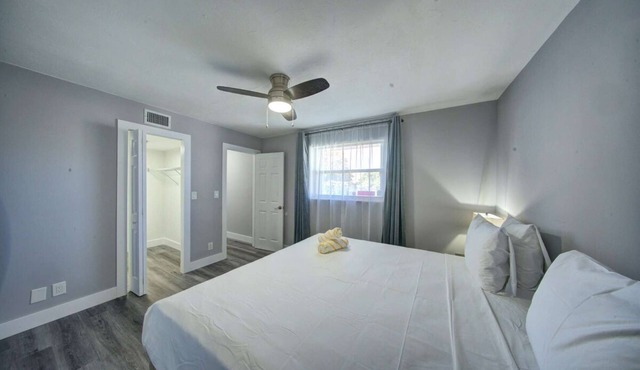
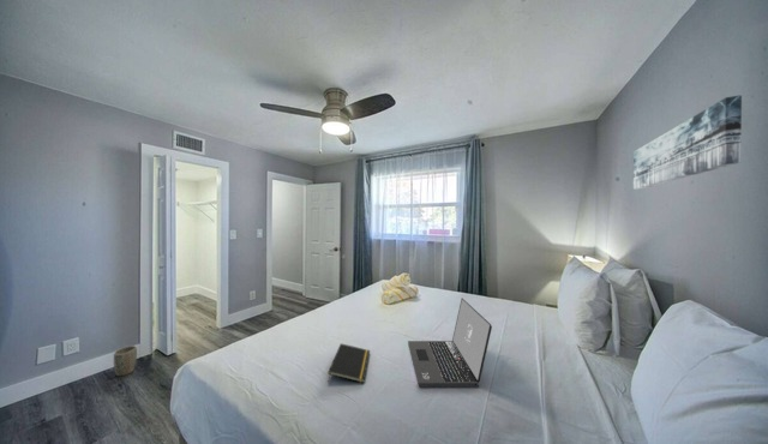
+ plant pot [113,344,138,377]
+ wall art [632,94,743,191]
+ laptop [407,298,493,388]
+ notepad [326,342,371,384]
